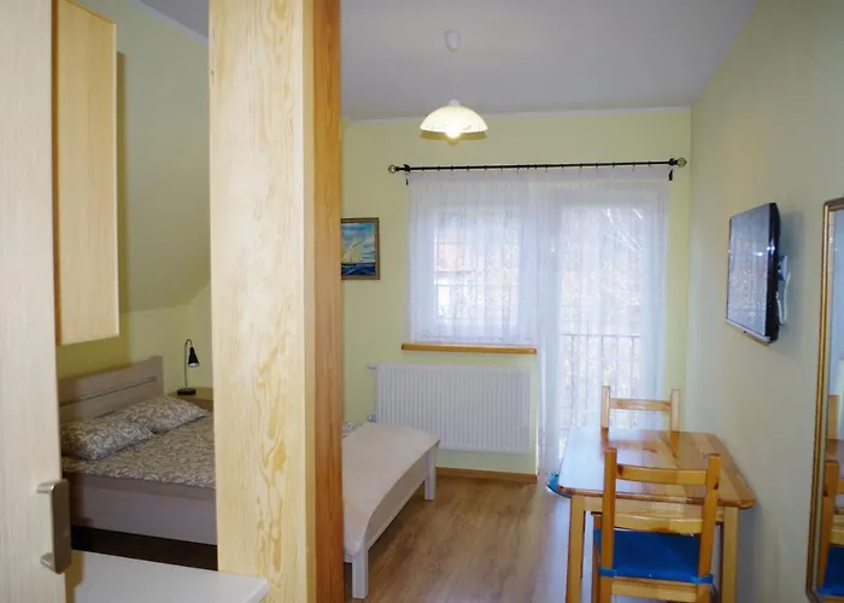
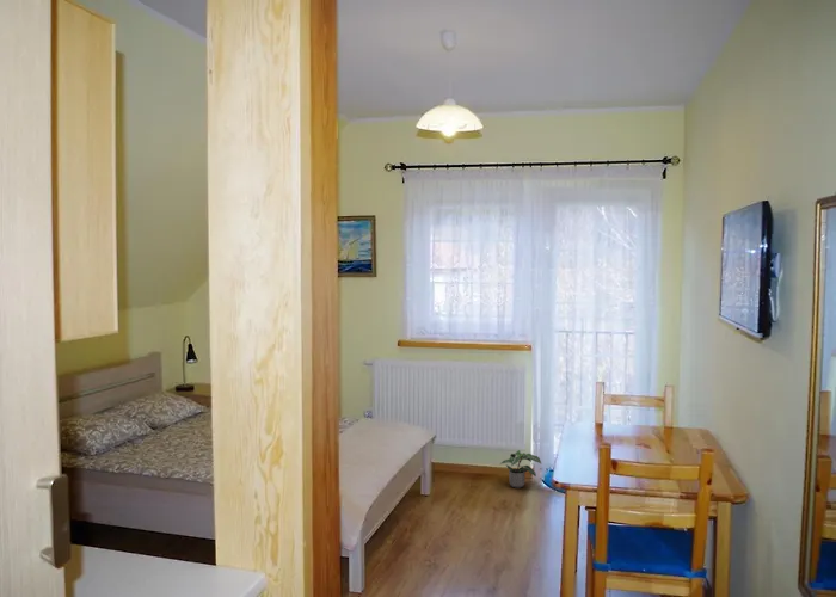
+ potted plant [499,449,542,490]
